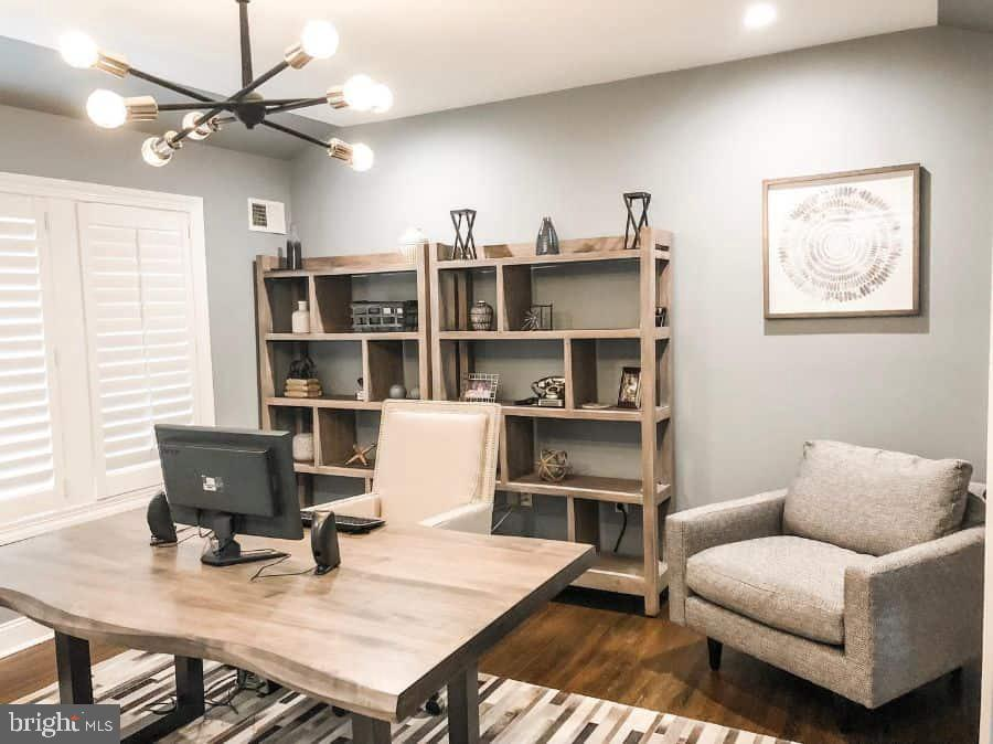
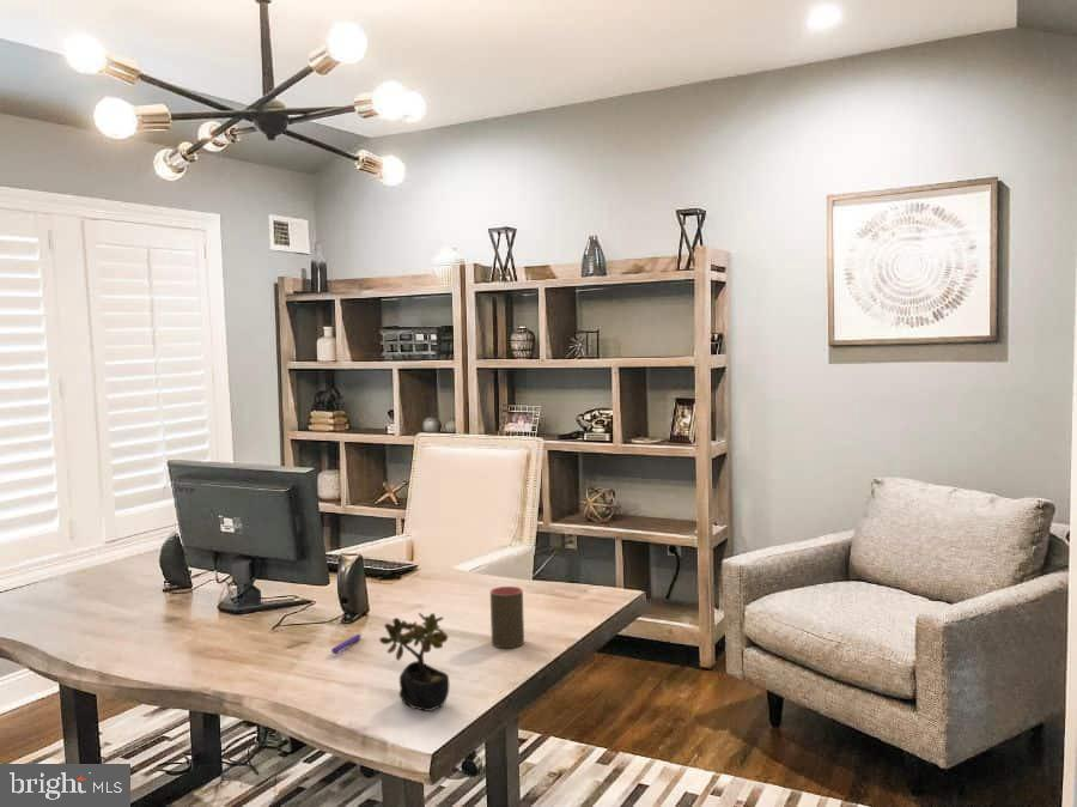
+ cup [489,585,525,649]
+ pen [330,633,363,655]
+ succulent plant [378,612,450,712]
